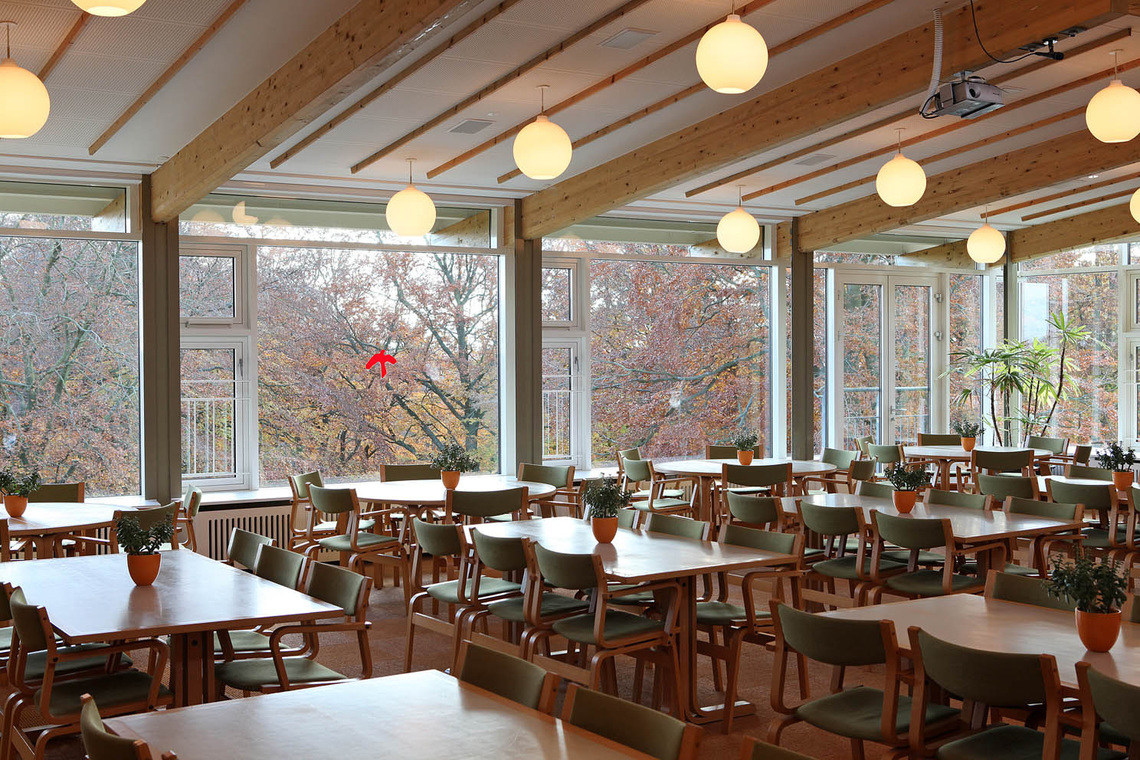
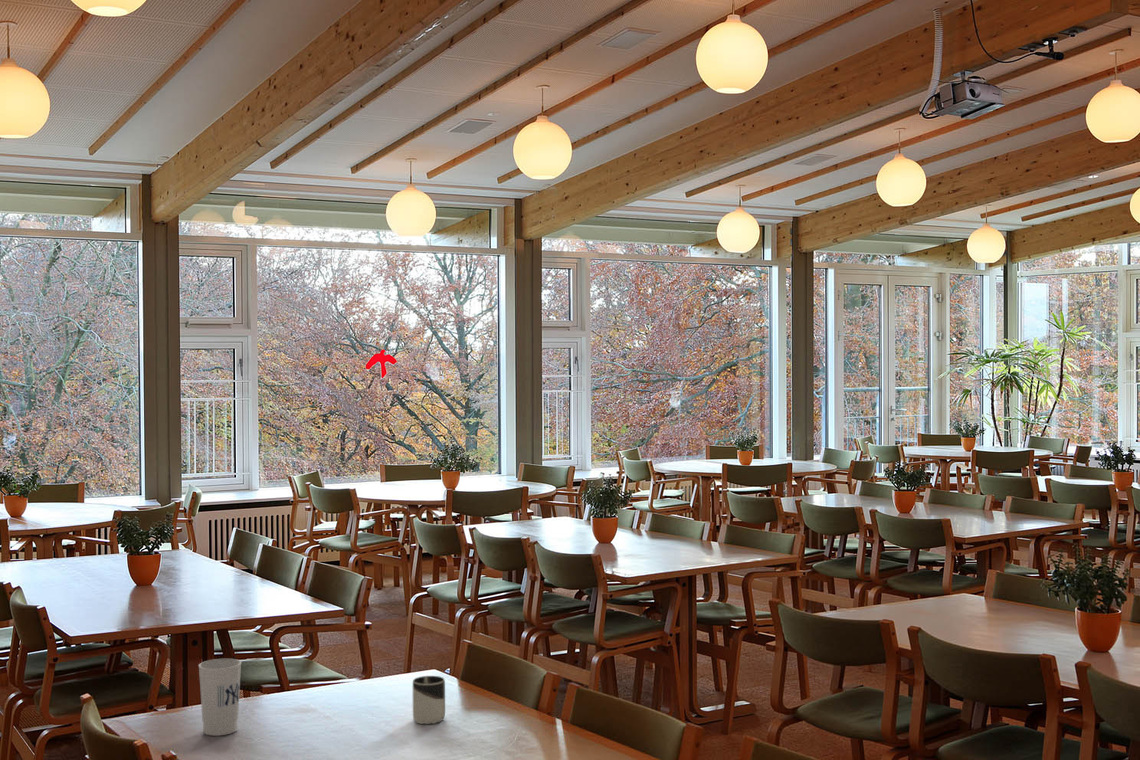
+ cup [198,658,242,737]
+ cup [412,675,446,725]
